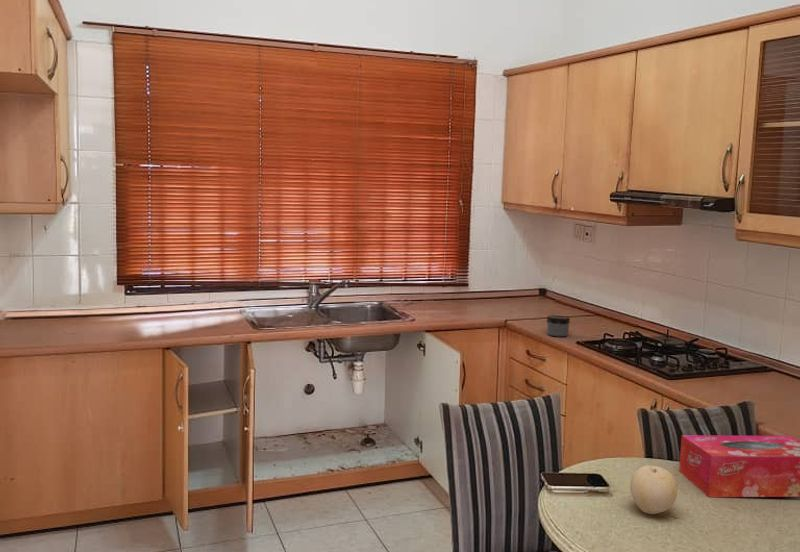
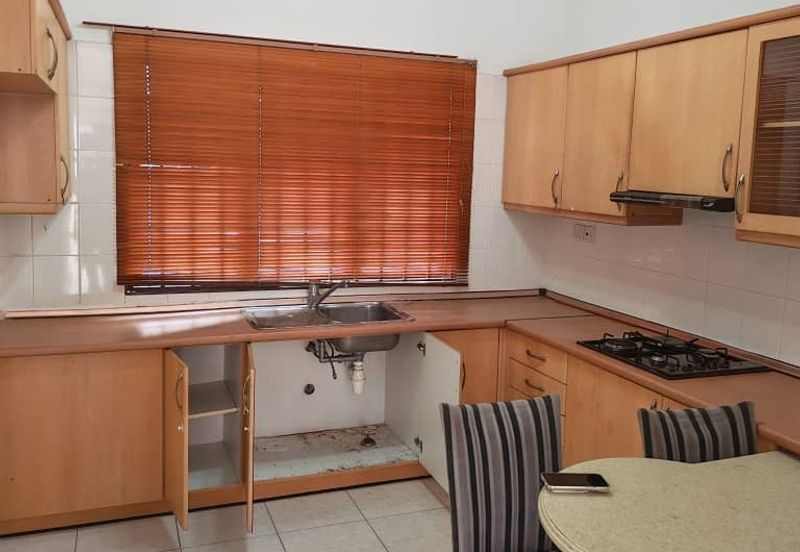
- jar [546,314,571,337]
- tissue box [678,434,800,498]
- fruit [629,465,678,515]
